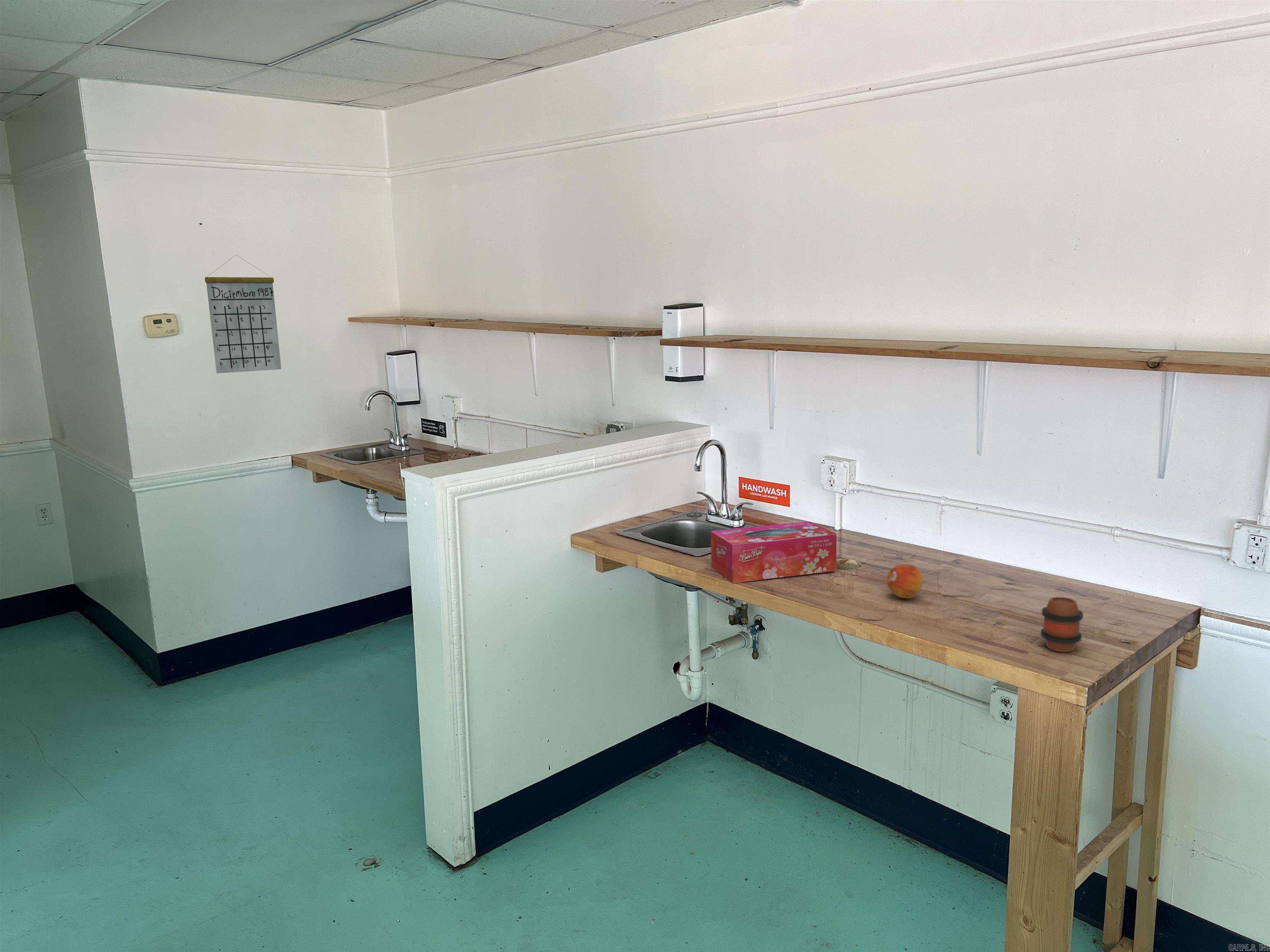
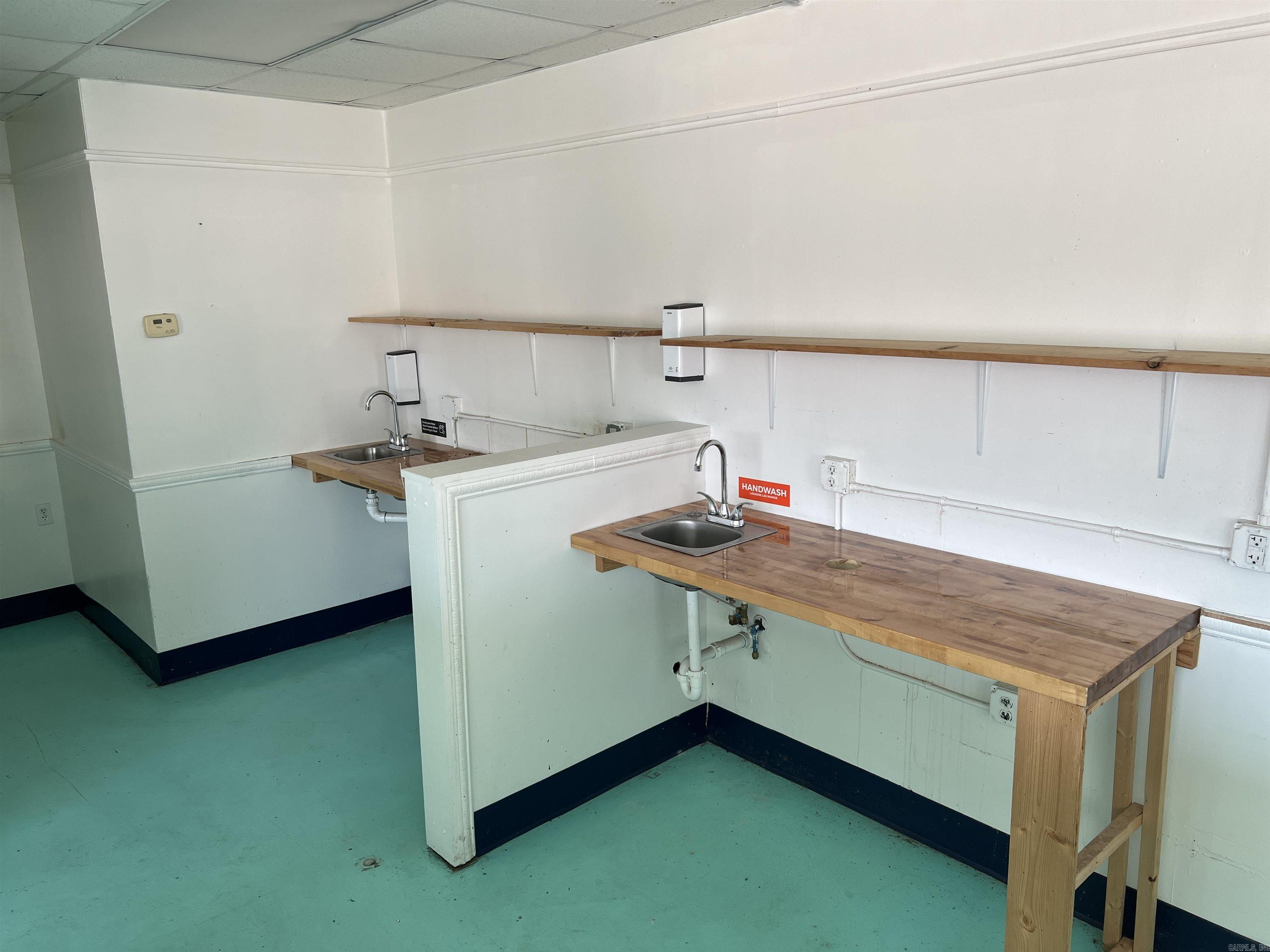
- calendar [204,255,282,374]
- fruit [887,564,923,599]
- tissue box [710,521,837,583]
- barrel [1040,597,1084,652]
